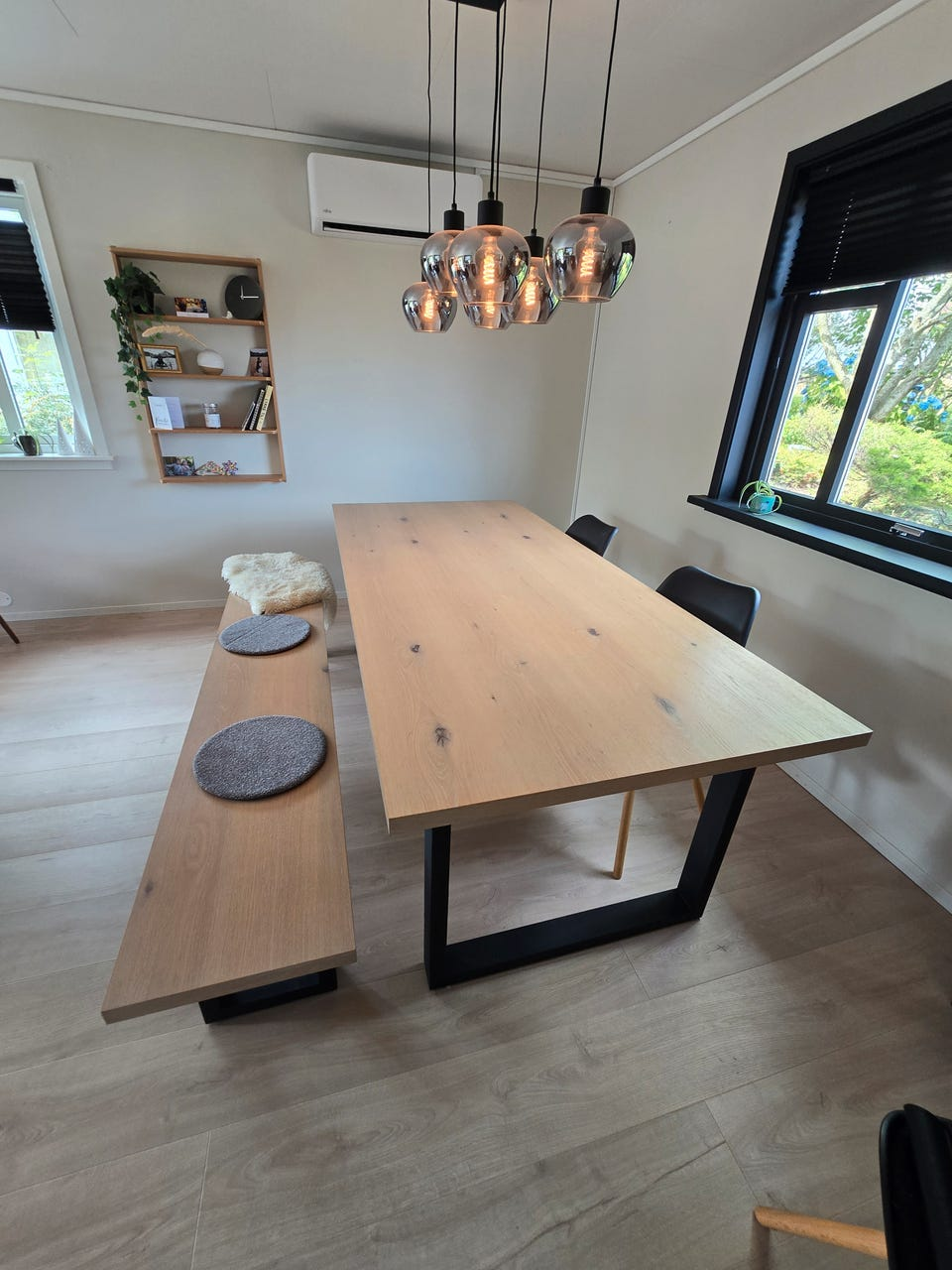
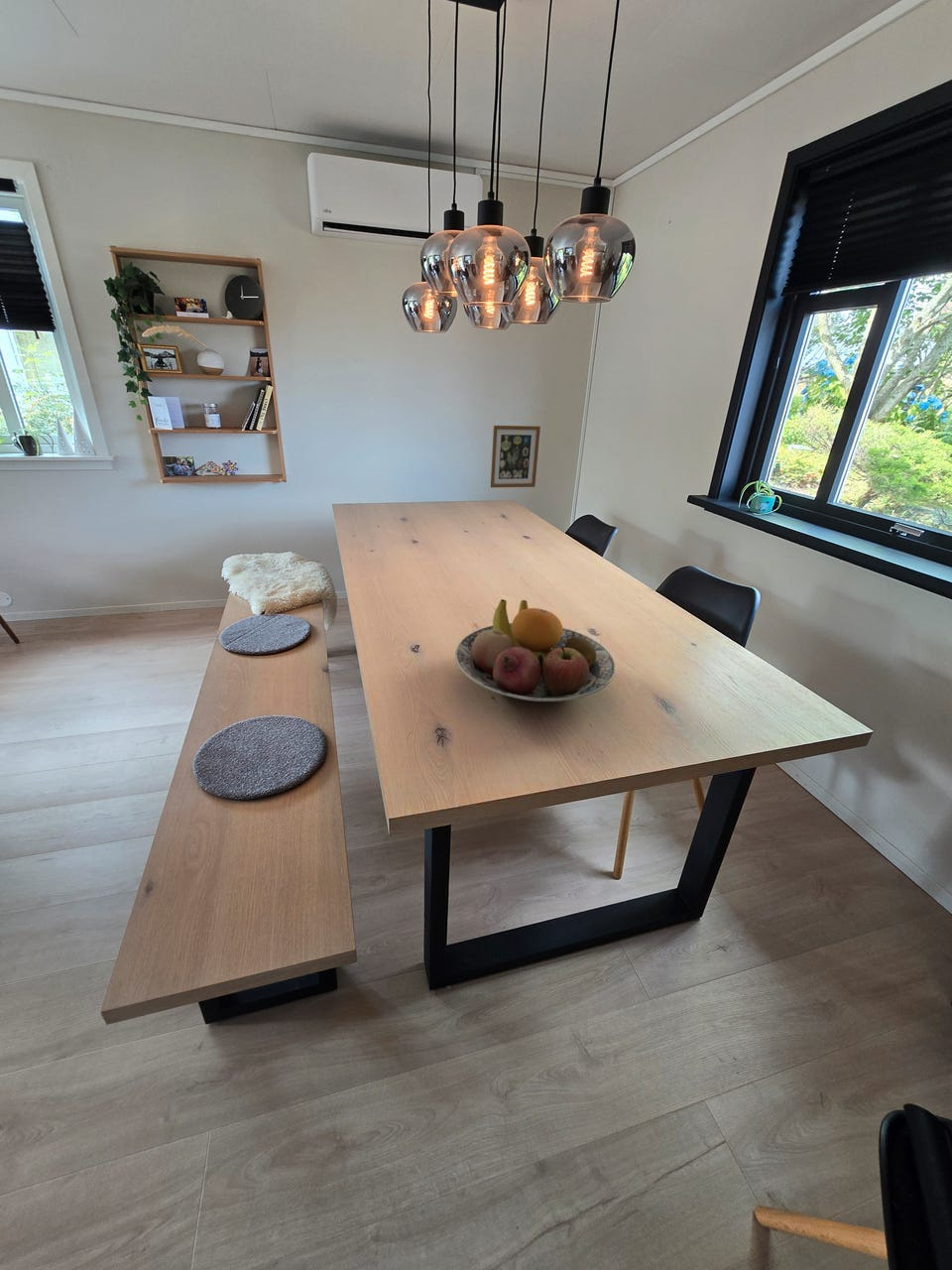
+ fruit bowl [454,598,617,702]
+ wall art [490,425,541,488]
